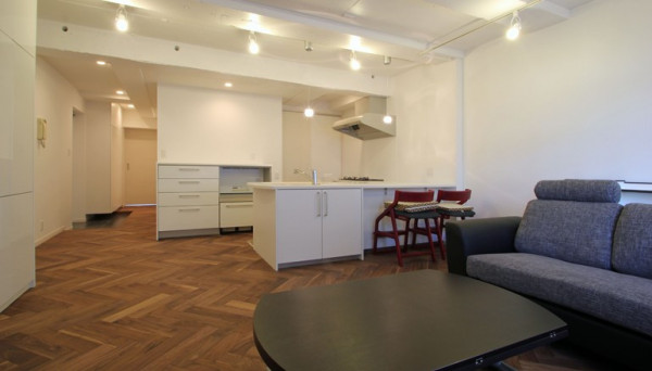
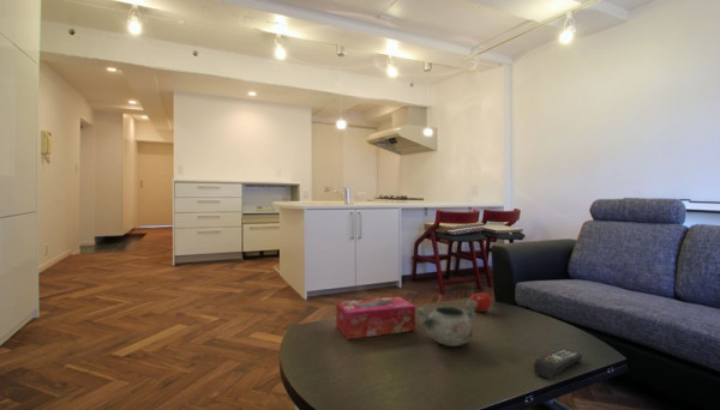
+ tissue box [335,295,416,340]
+ decorative bowl [415,299,478,348]
+ fruit [469,289,492,313]
+ remote control [533,348,583,380]
